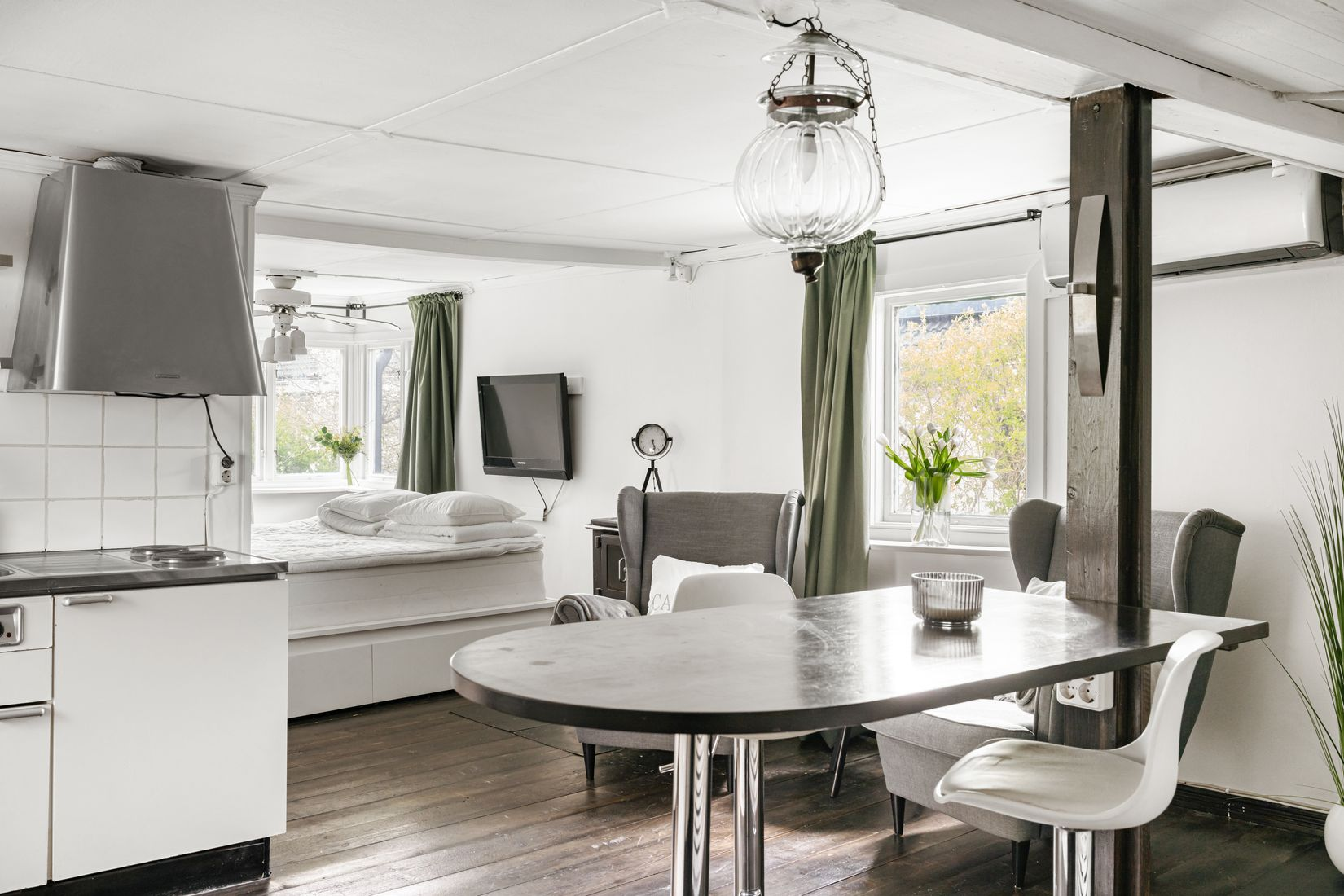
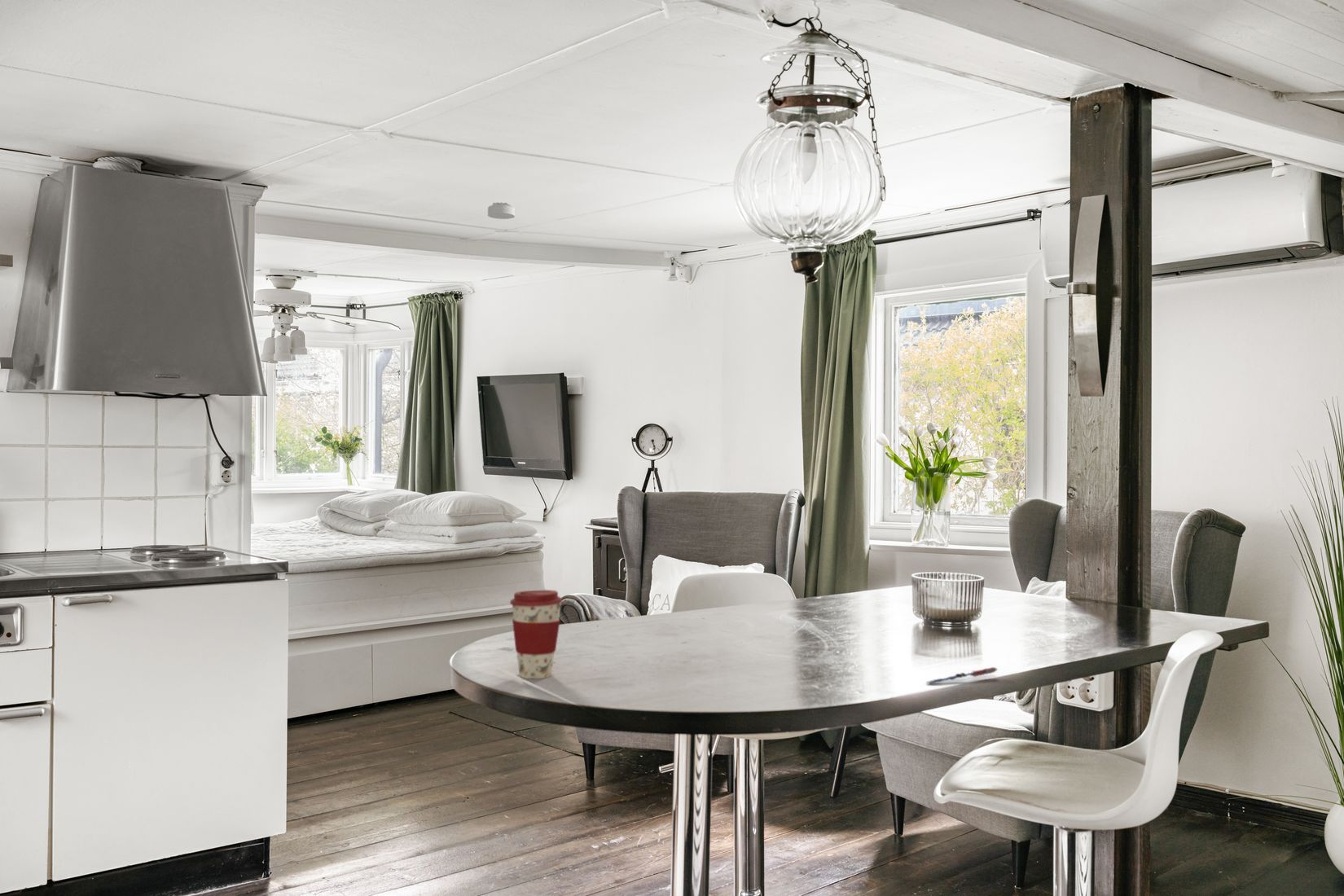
+ pen [926,666,999,685]
+ smoke detector [487,201,516,220]
+ coffee cup [509,589,563,679]
